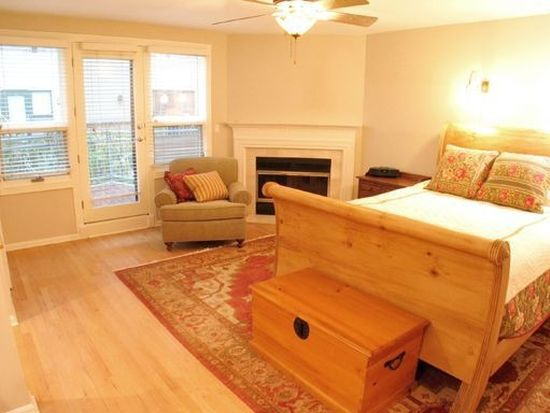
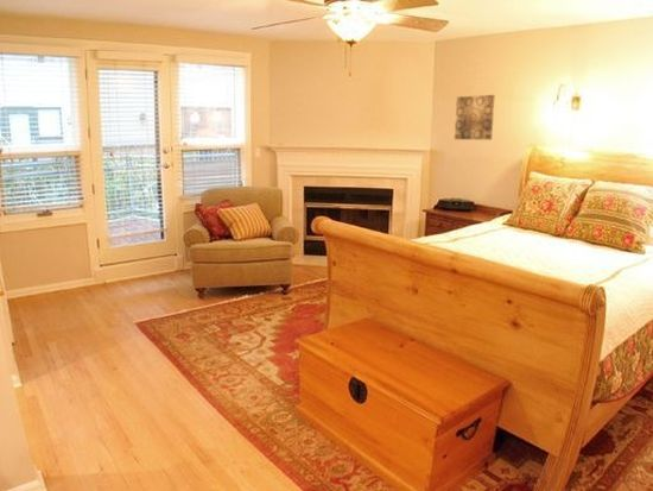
+ wall art [454,94,496,140]
